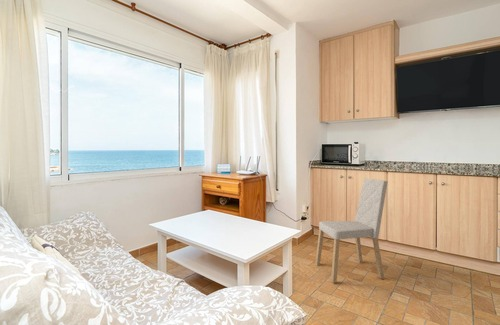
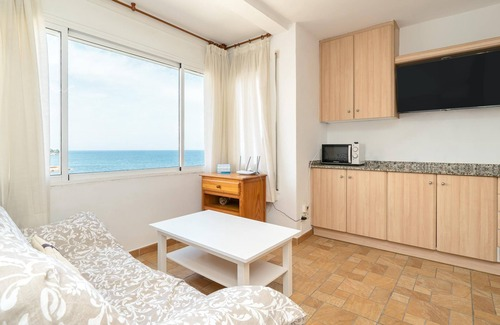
- dining chair [314,178,388,284]
